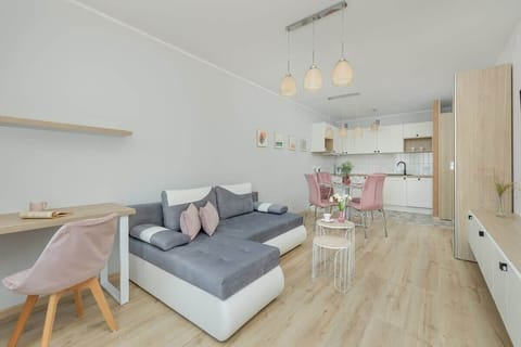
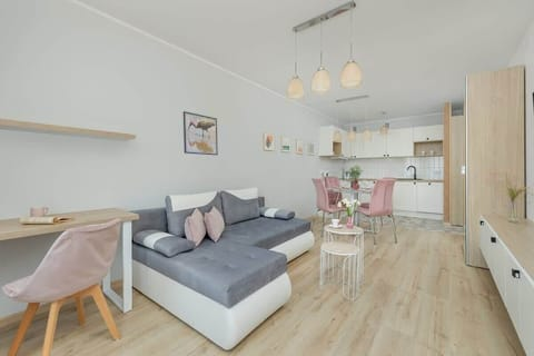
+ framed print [182,110,219,156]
